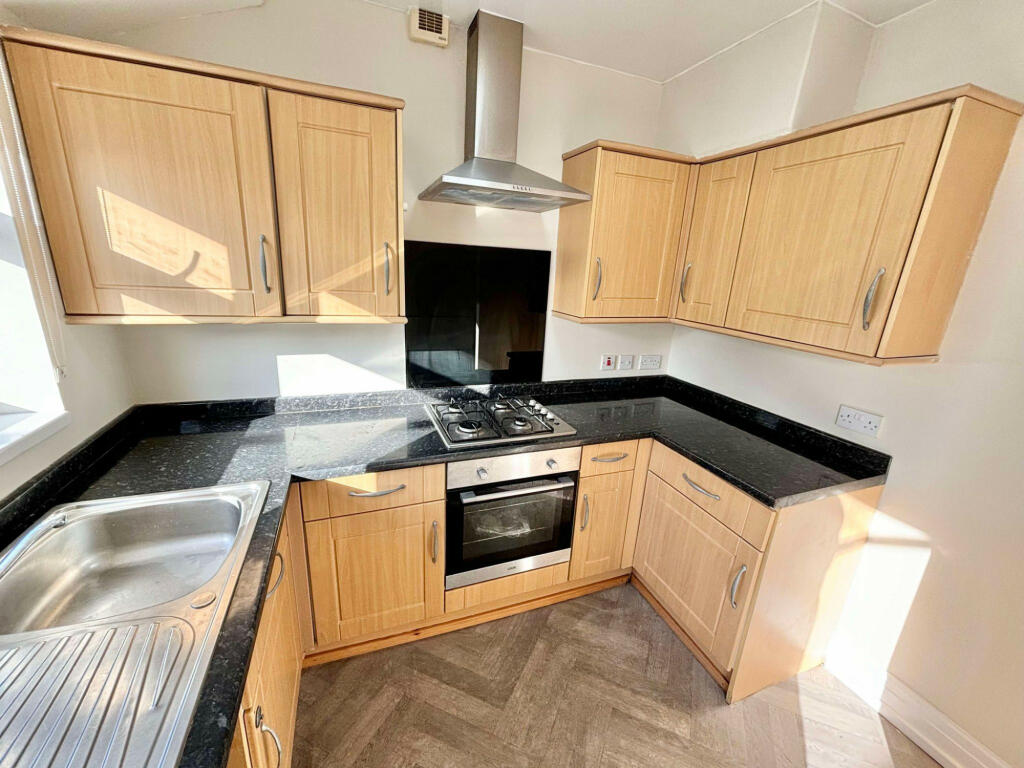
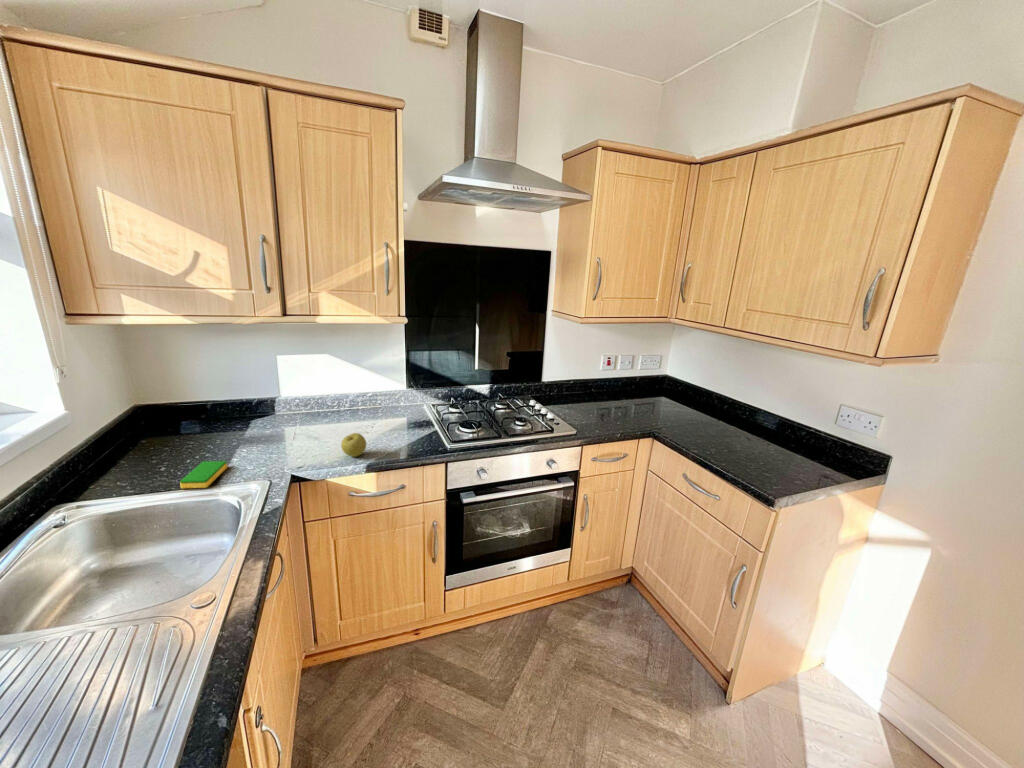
+ apple [340,432,367,458]
+ dish sponge [179,460,228,489]
